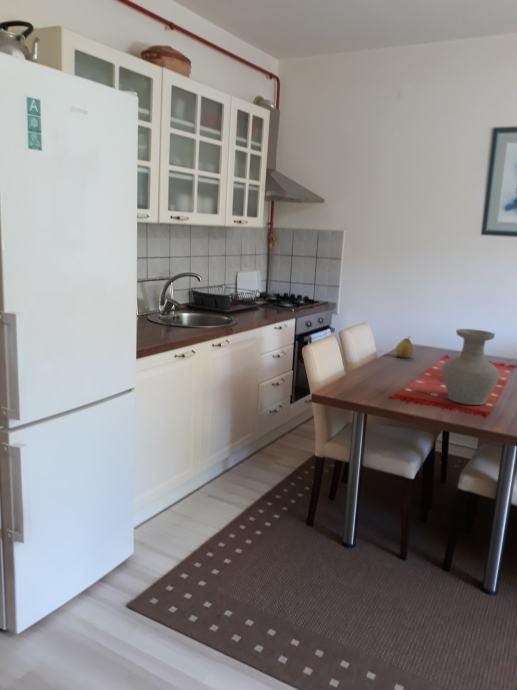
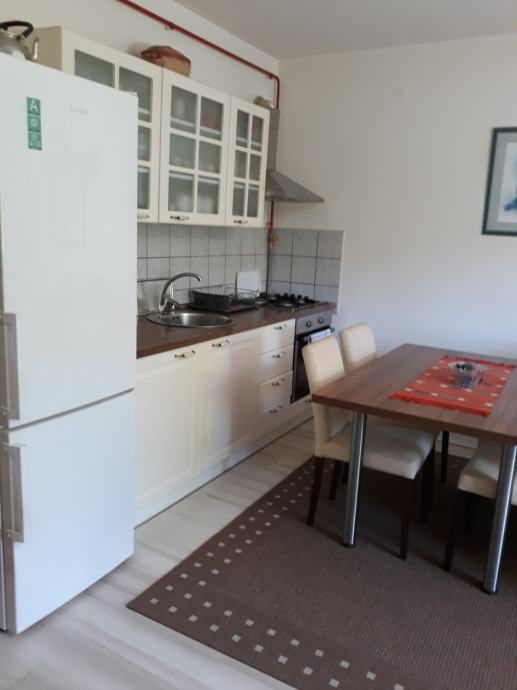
- fruit [395,335,414,359]
- vase [441,328,500,406]
